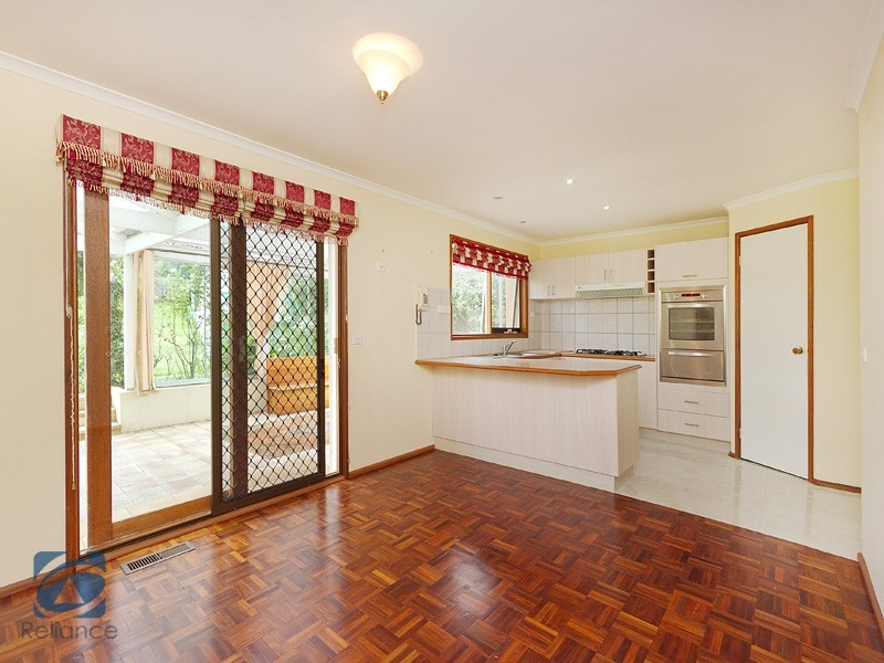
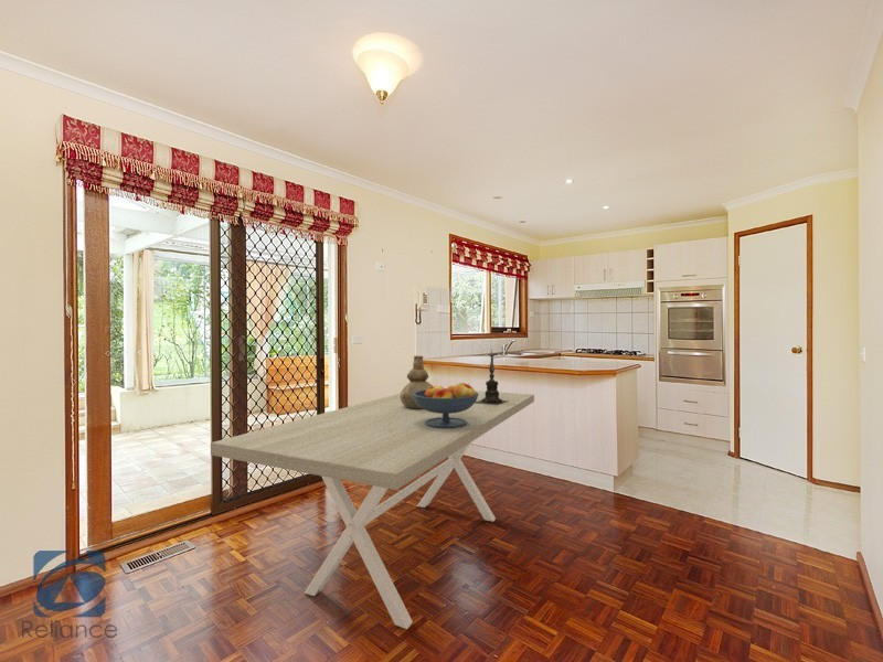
+ vase [400,355,434,409]
+ fruit bowl [413,382,479,428]
+ candle holder [476,350,510,405]
+ dining table [210,389,535,630]
